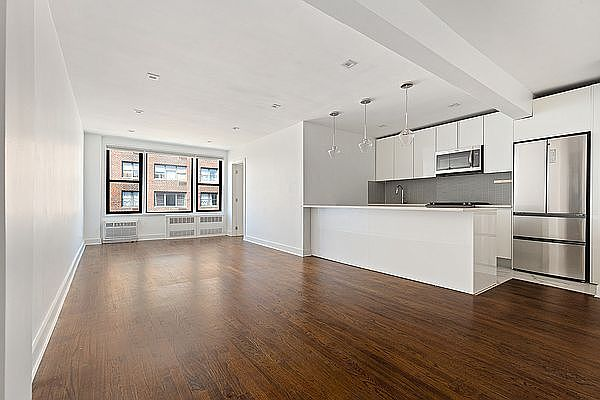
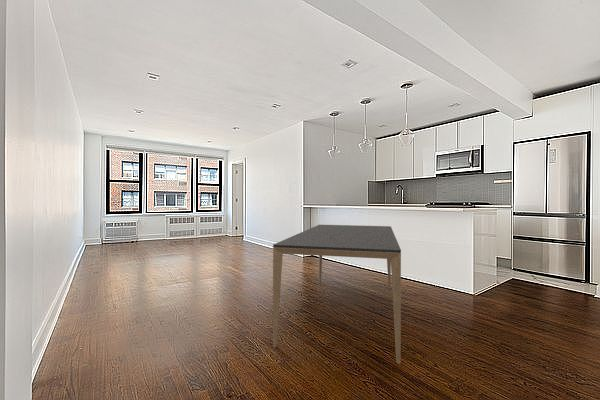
+ dining table [272,224,402,365]
